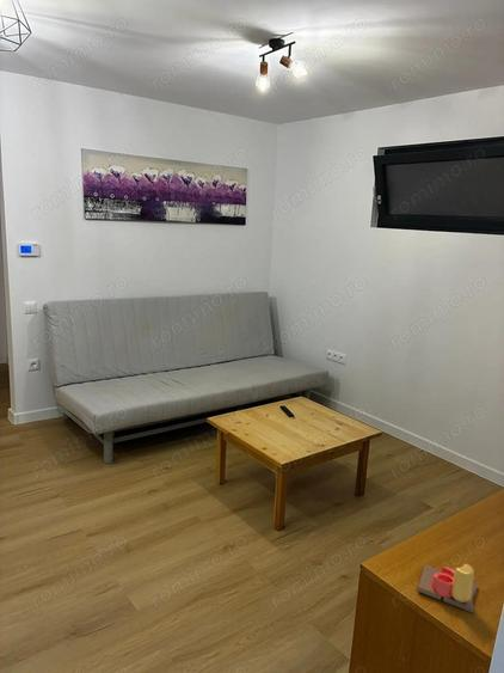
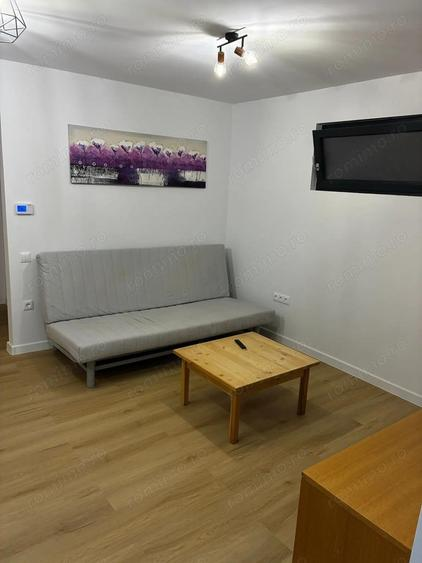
- candle [417,563,479,614]
